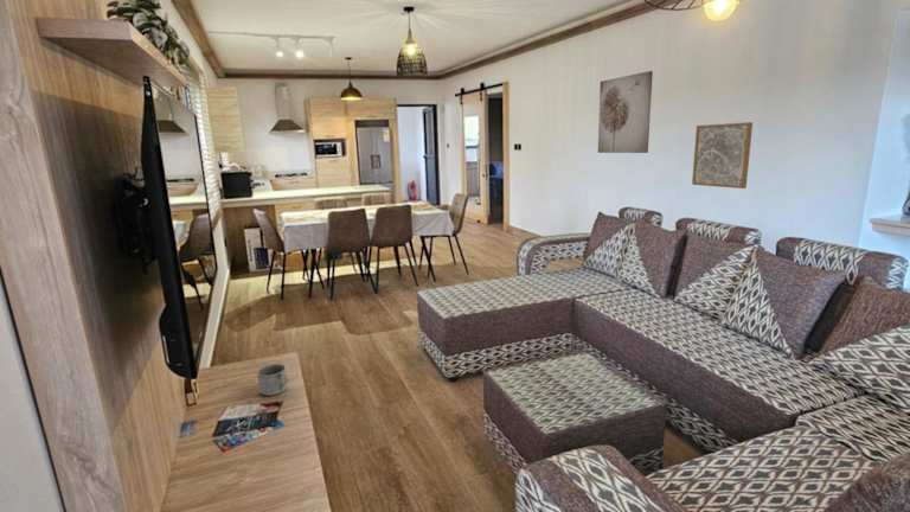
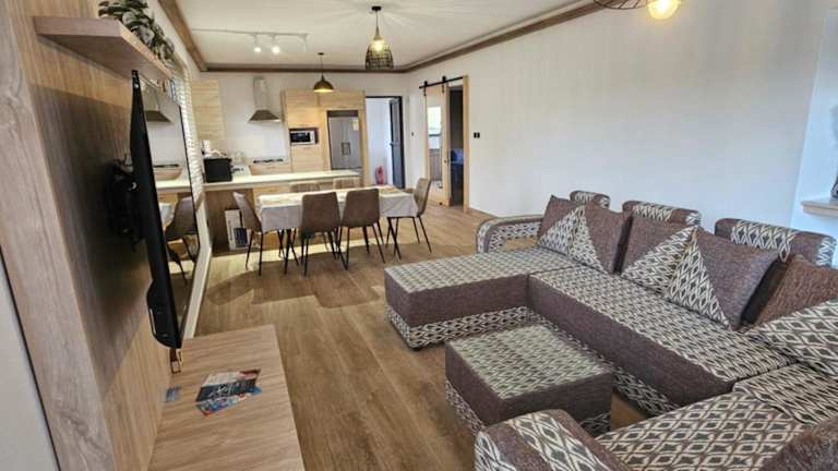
- mug [256,363,289,397]
- wall art [597,70,654,154]
- wall art [691,121,754,190]
